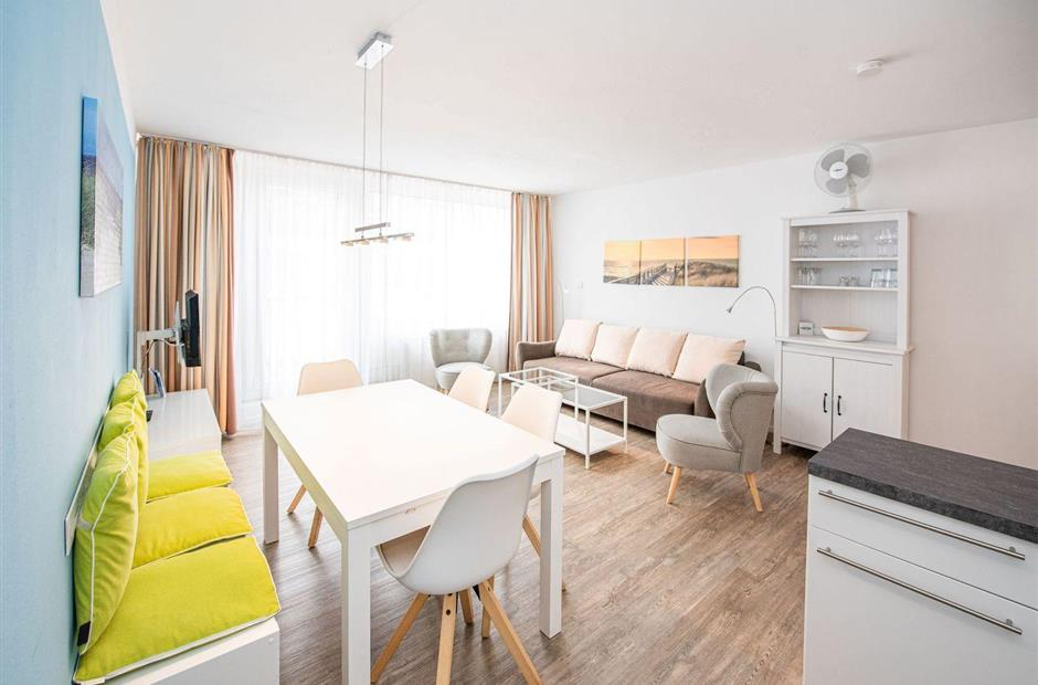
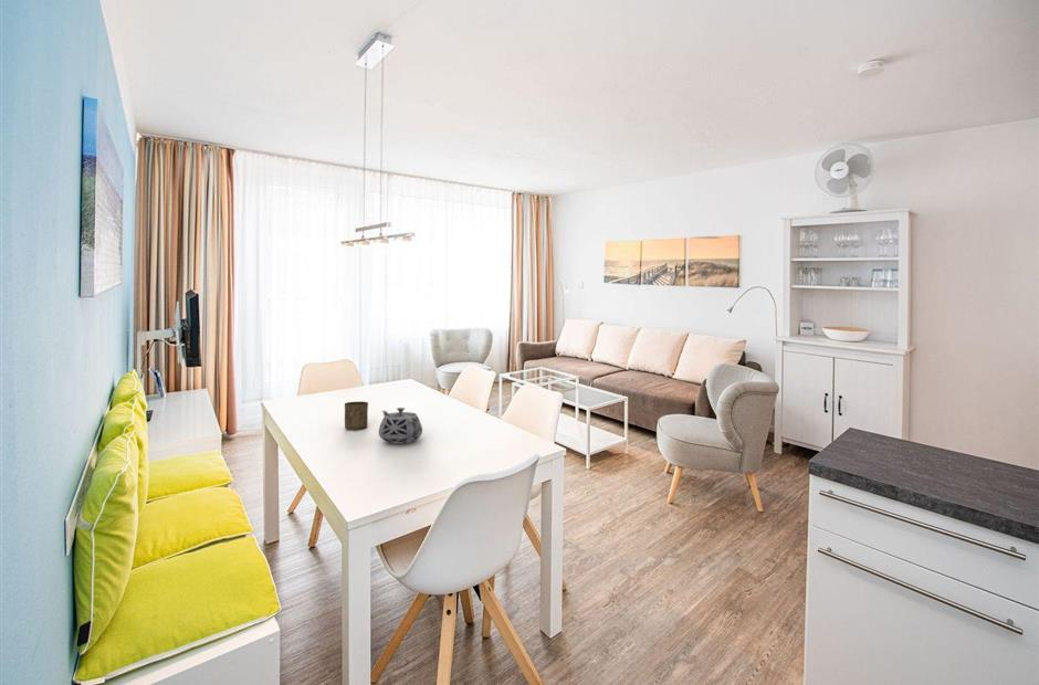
+ cup [344,401,369,431]
+ teapot [378,407,423,445]
